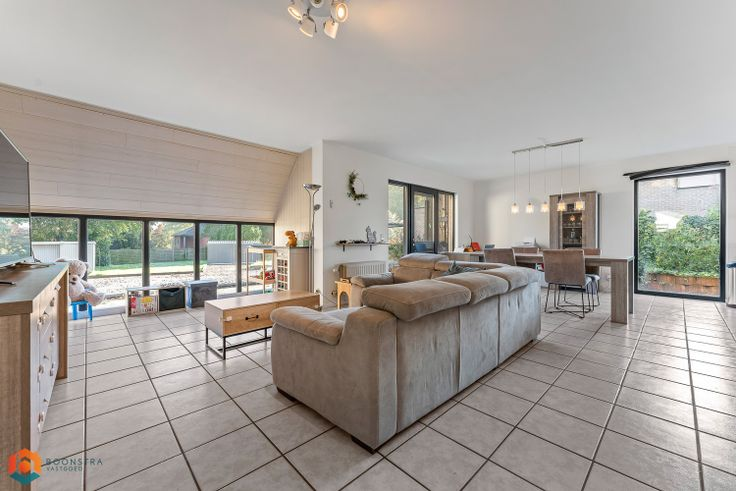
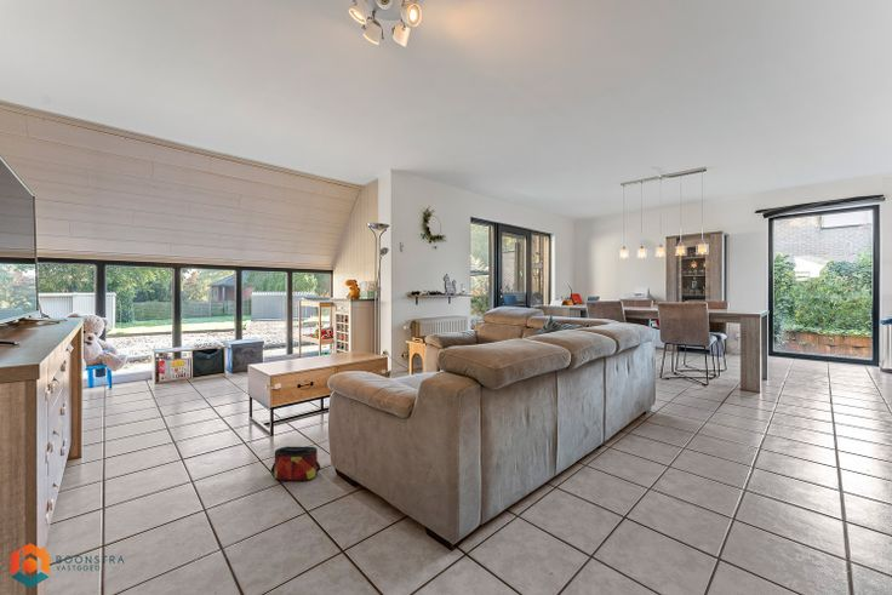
+ bag [270,445,322,482]
